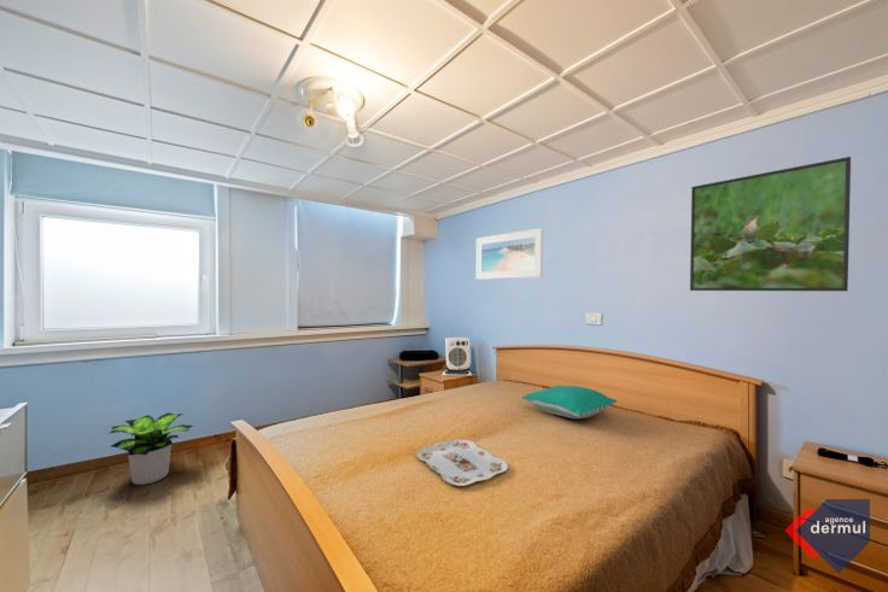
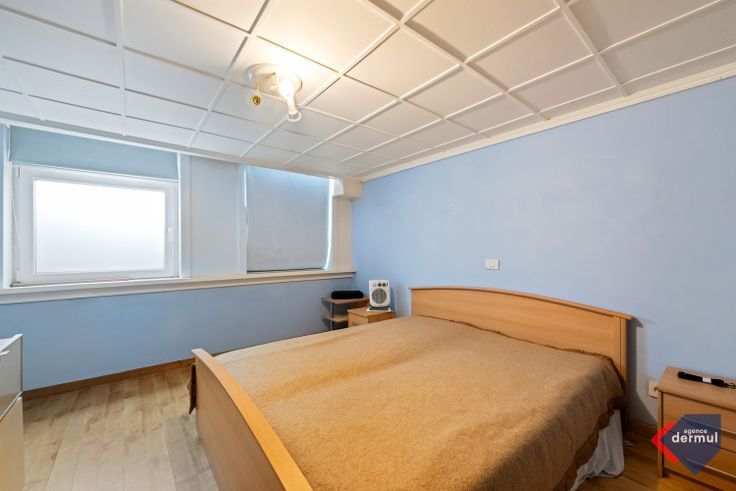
- pillow [520,385,618,420]
- potted plant [109,411,194,486]
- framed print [689,156,852,292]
- serving tray [415,439,509,487]
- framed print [475,227,544,281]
